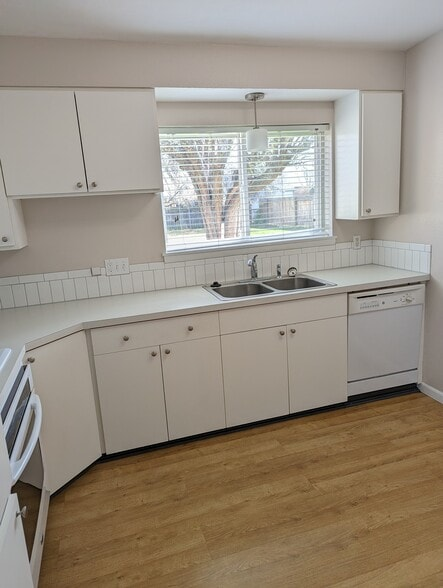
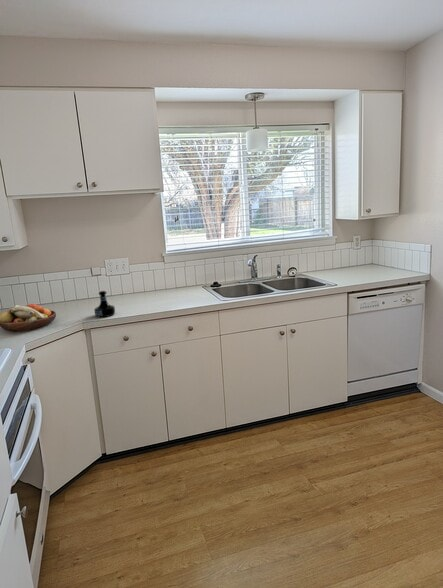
+ tequila bottle [93,290,116,318]
+ fruit bowl [0,303,57,332]
